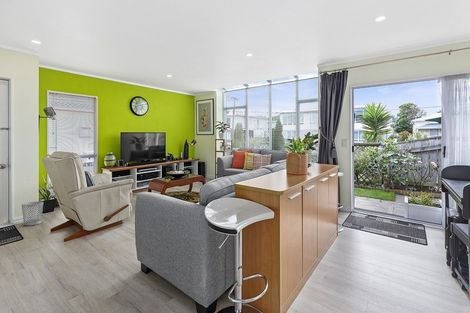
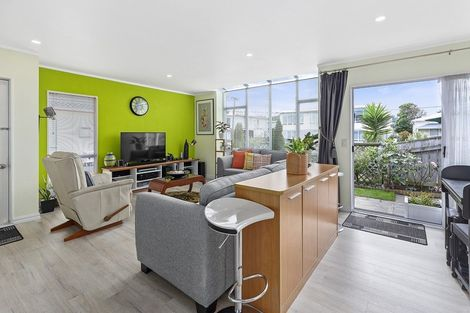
- wastebasket [21,201,44,227]
